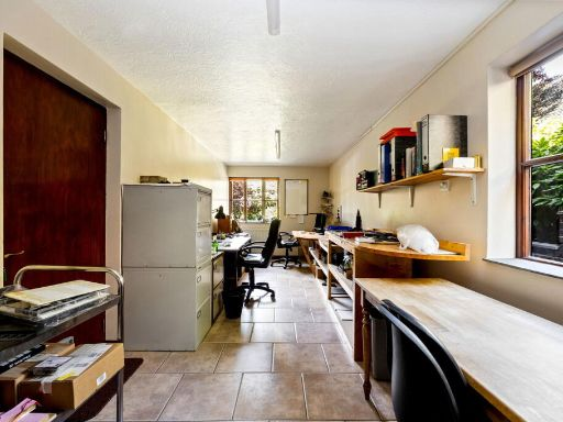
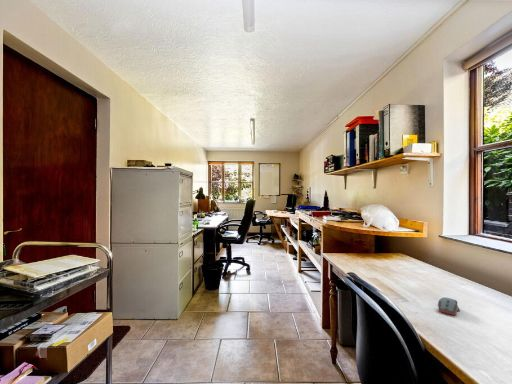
+ computer mouse [437,296,461,316]
